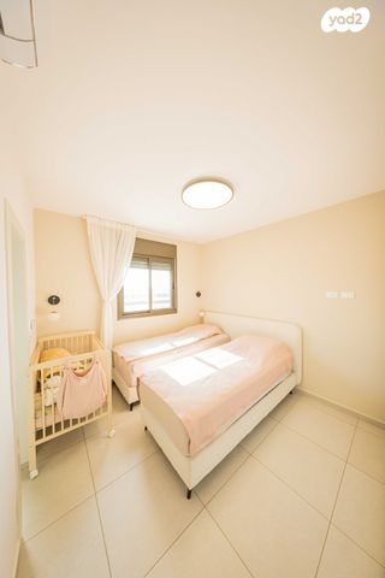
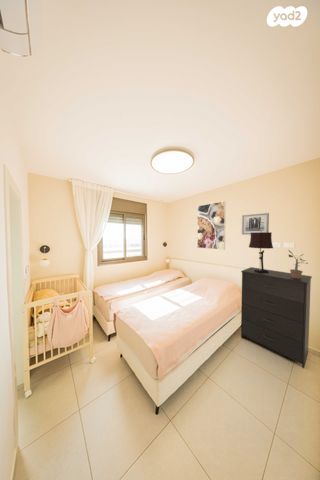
+ potted plant [287,249,309,278]
+ dresser [240,266,313,369]
+ wall art [241,212,270,235]
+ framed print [196,200,227,251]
+ table lamp [248,230,274,273]
